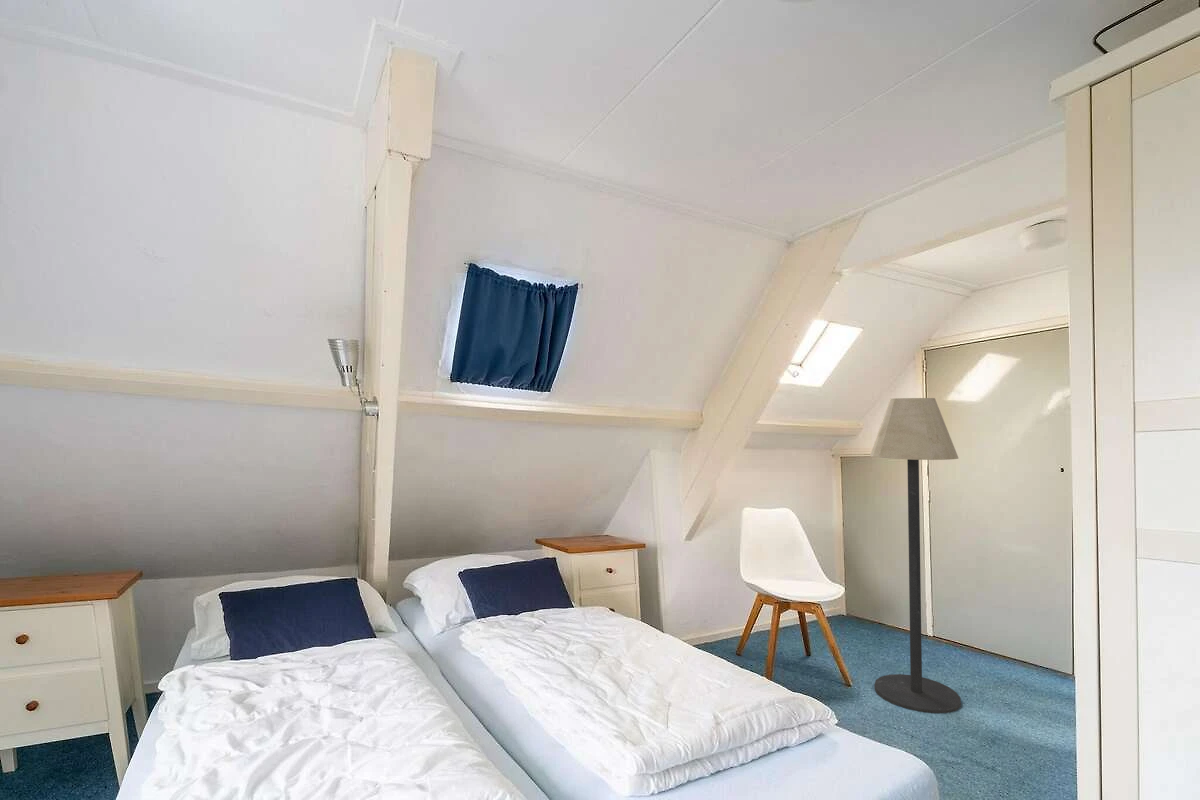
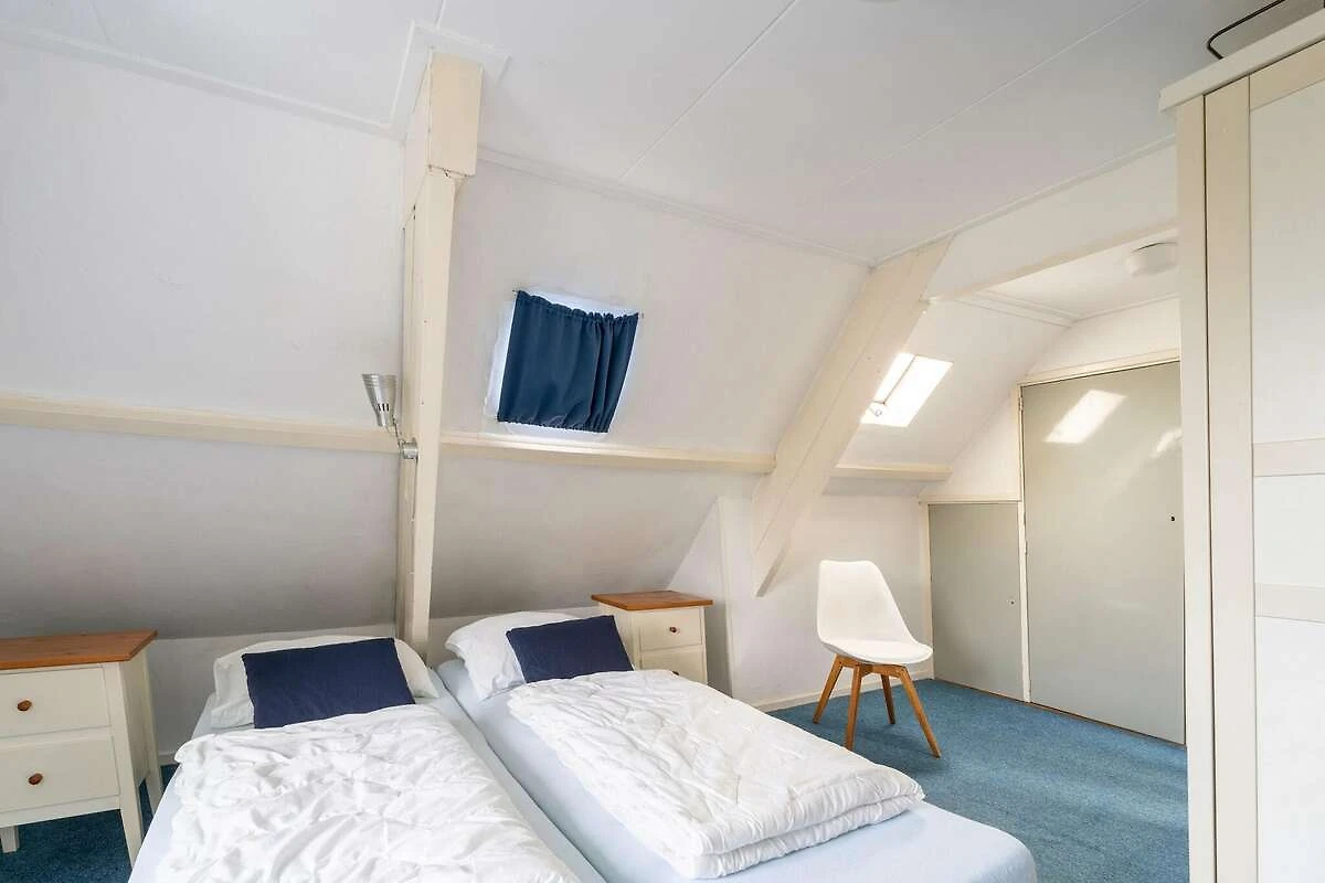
- floor lamp [869,397,962,714]
